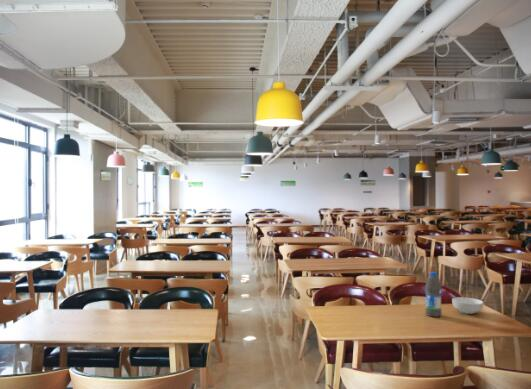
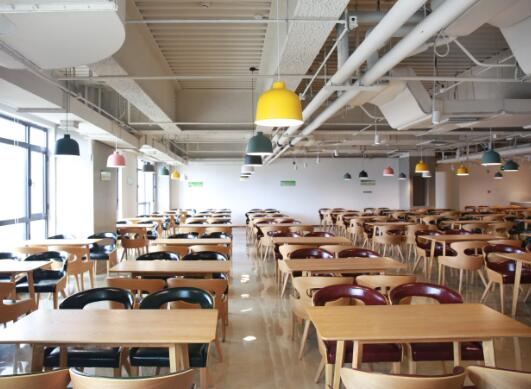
- water bottle [424,271,443,318]
- cereal bowl [451,296,484,315]
